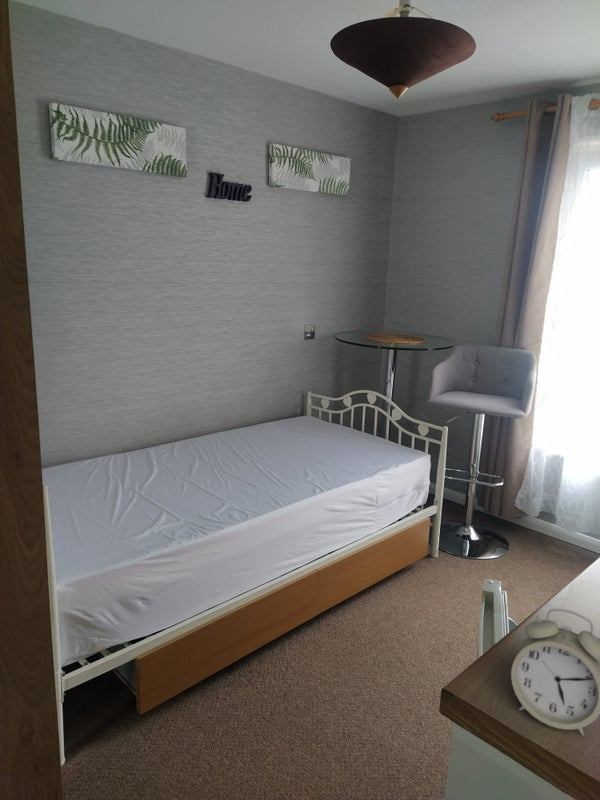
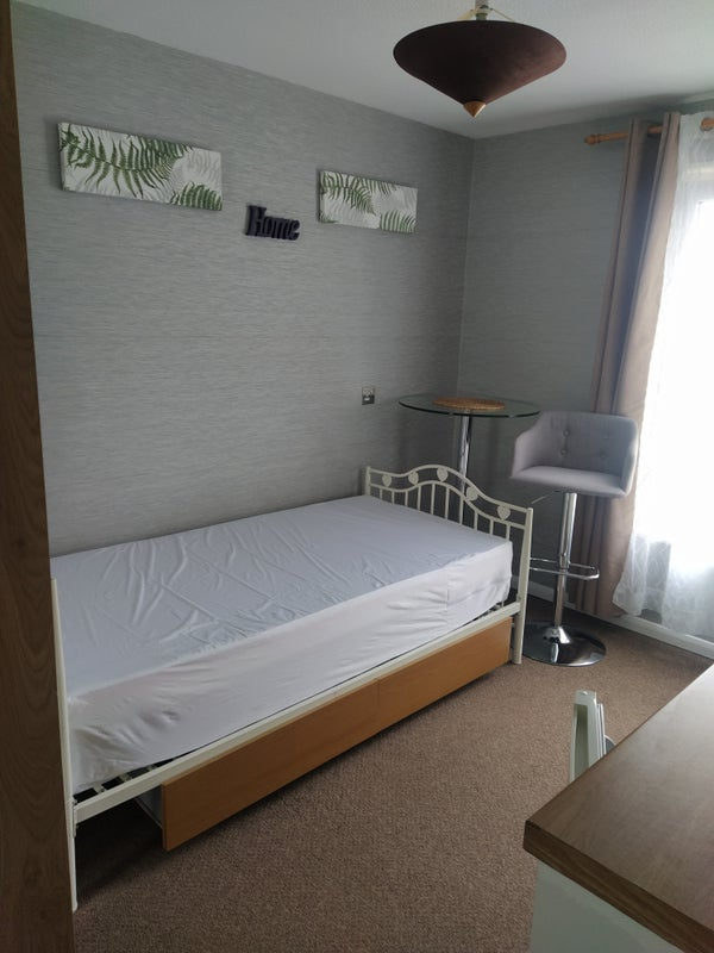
- alarm clock [510,608,600,736]
